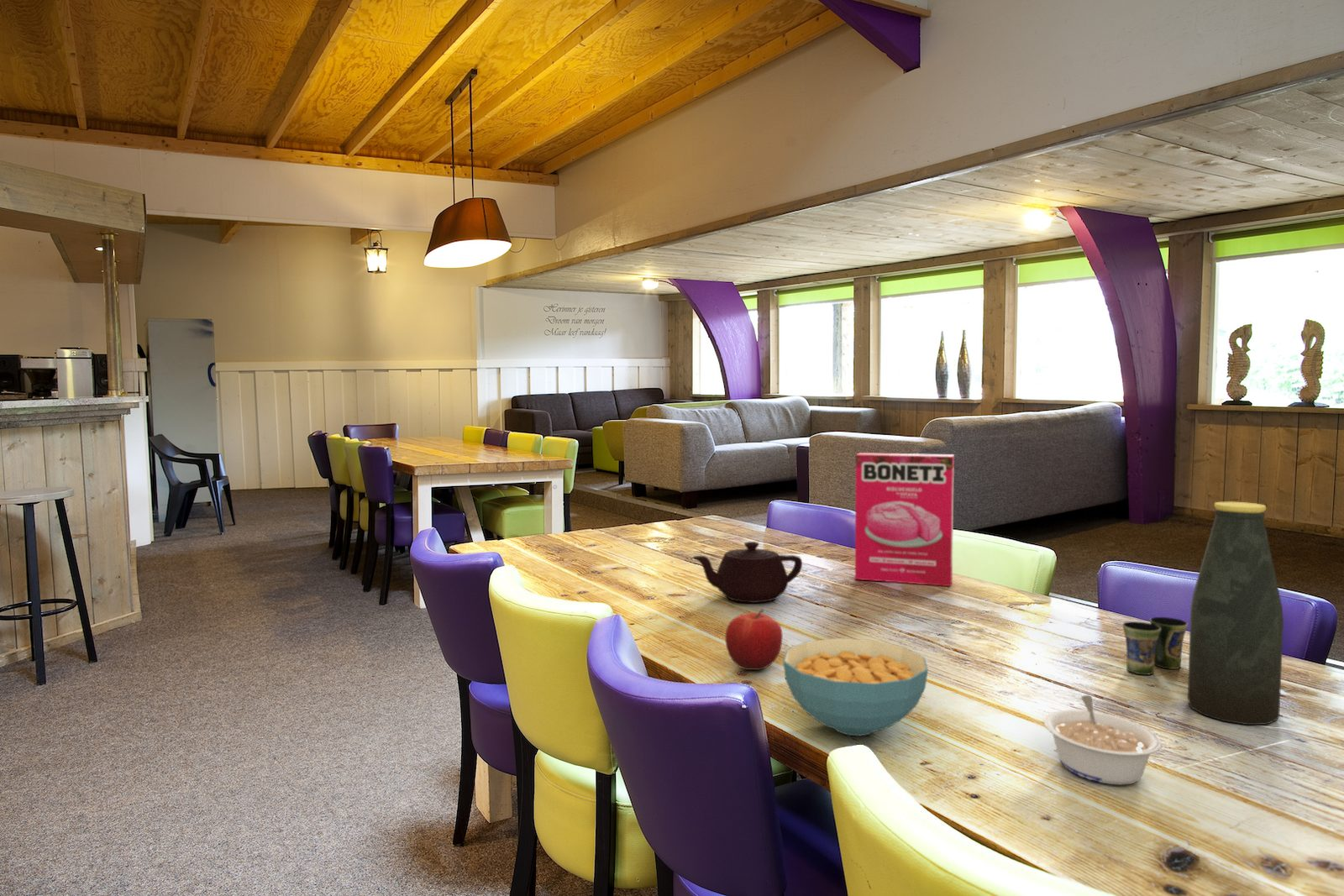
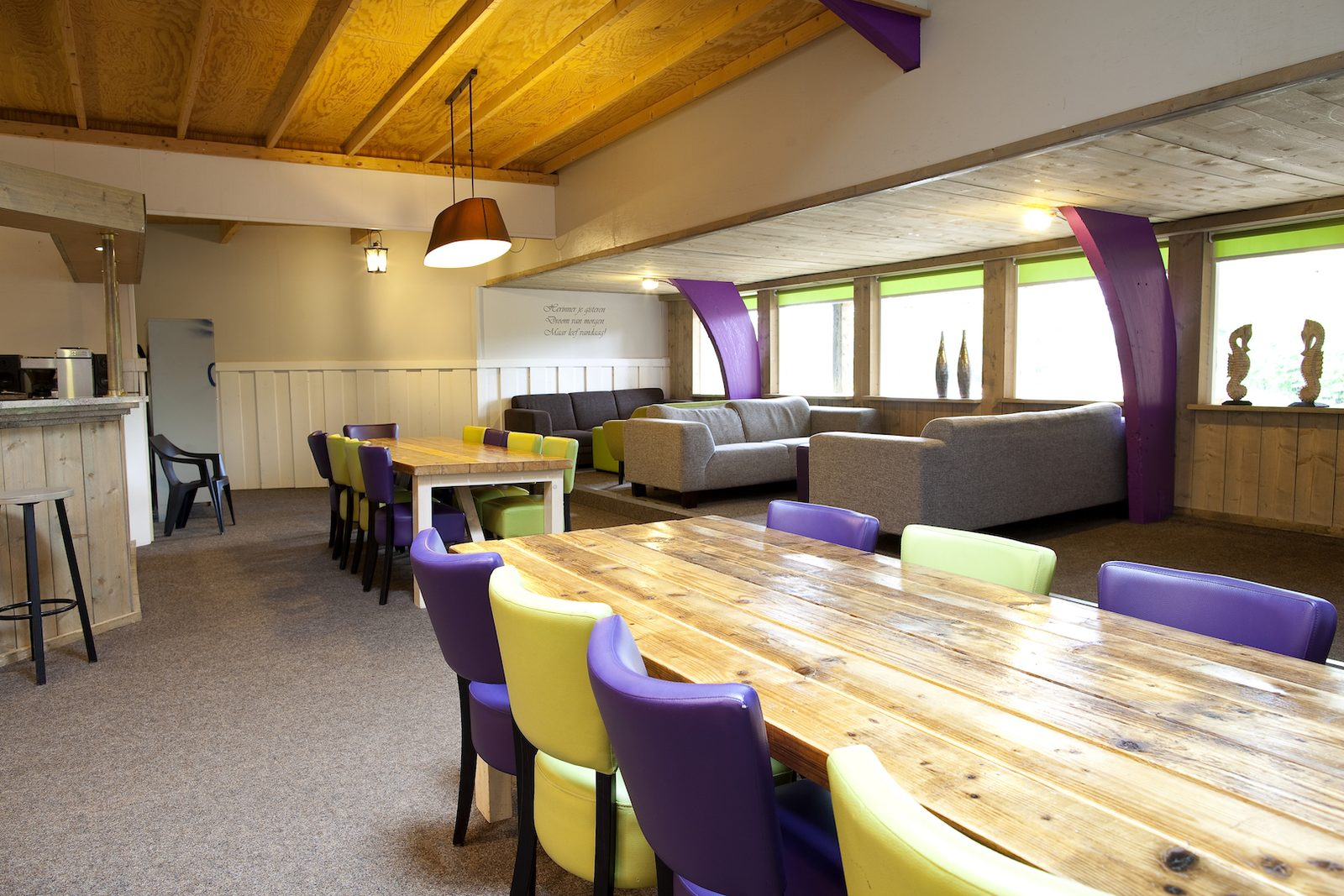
- legume [1042,694,1163,786]
- cup [1121,616,1189,676]
- cereal bowl [782,637,929,736]
- teapot [692,541,803,604]
- cereal box [854,452,955,587]
- bottle [1187,500,1284,726]
- fruit [724,608,784,671]
